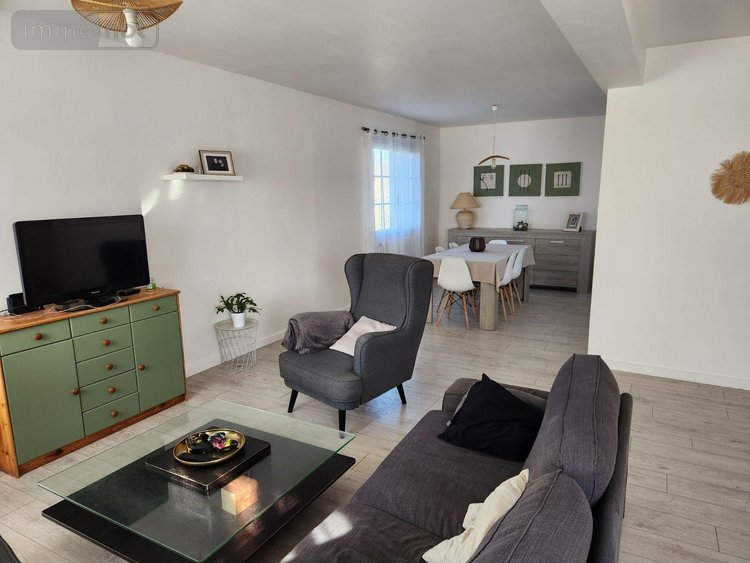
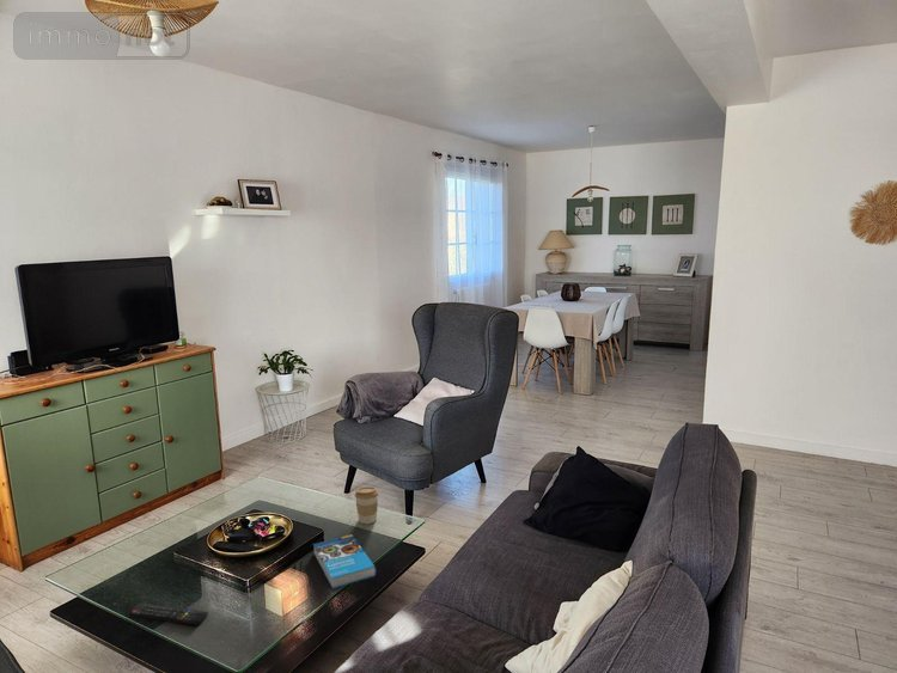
+ book [312,533,377,589]
+ remote control [128,601,209,626]
+ coffee cup [354,485,380,525]
